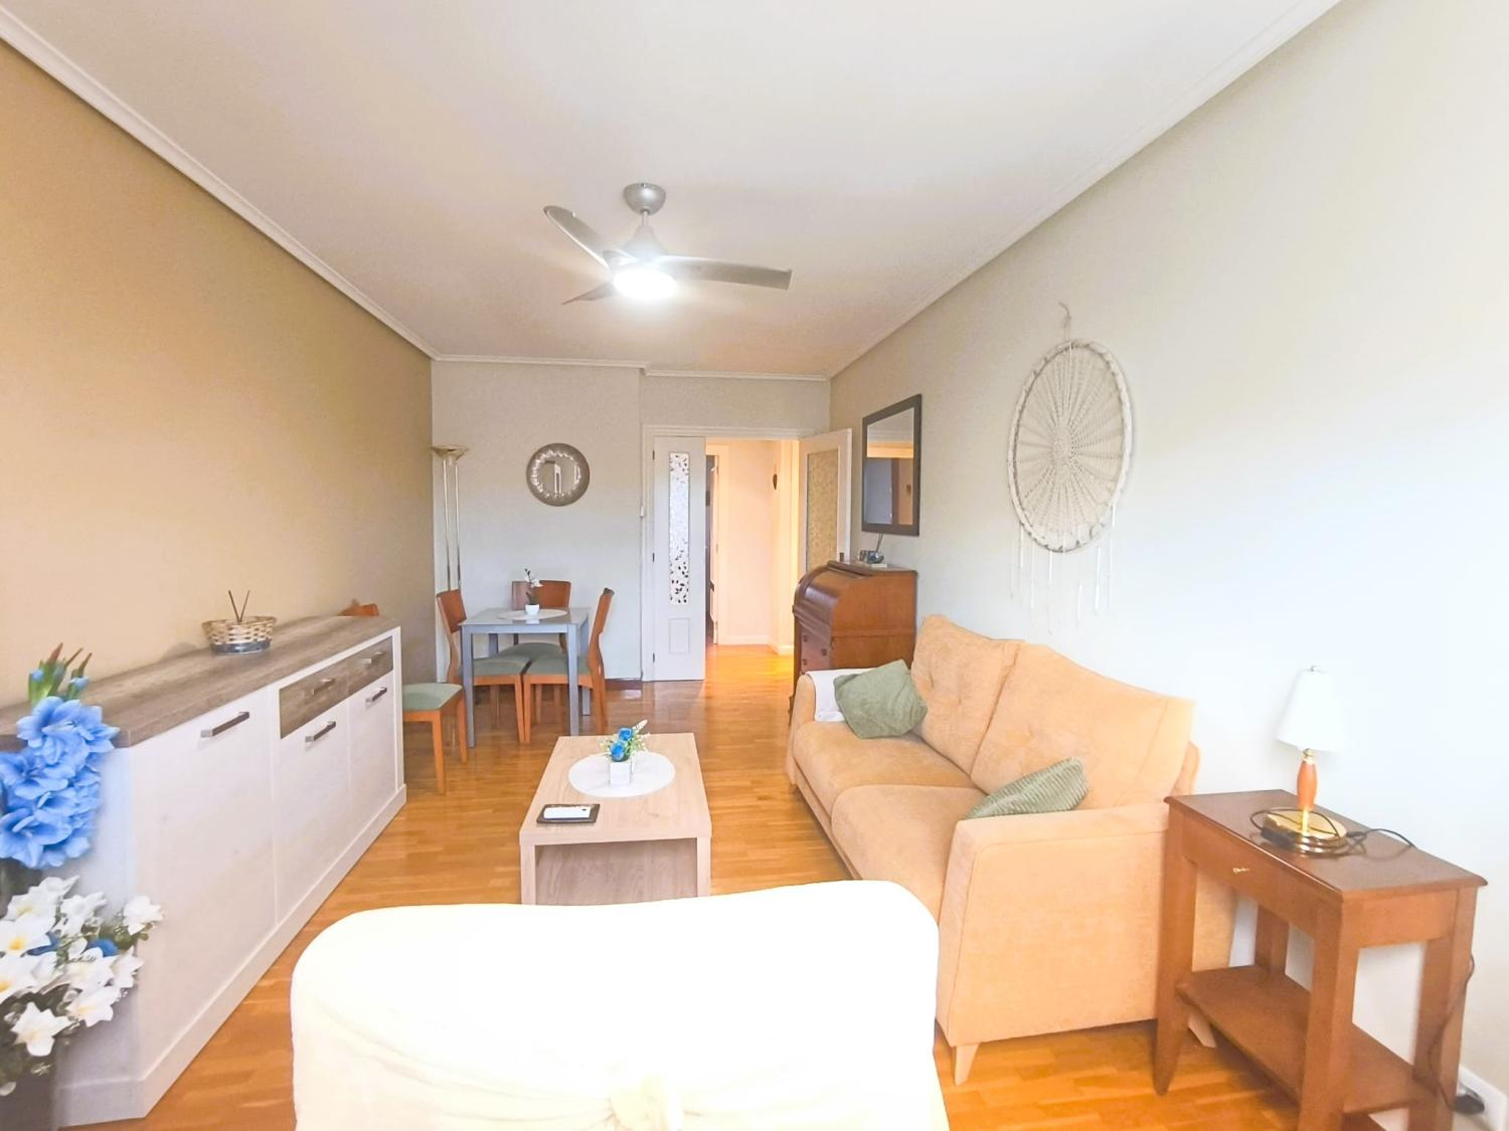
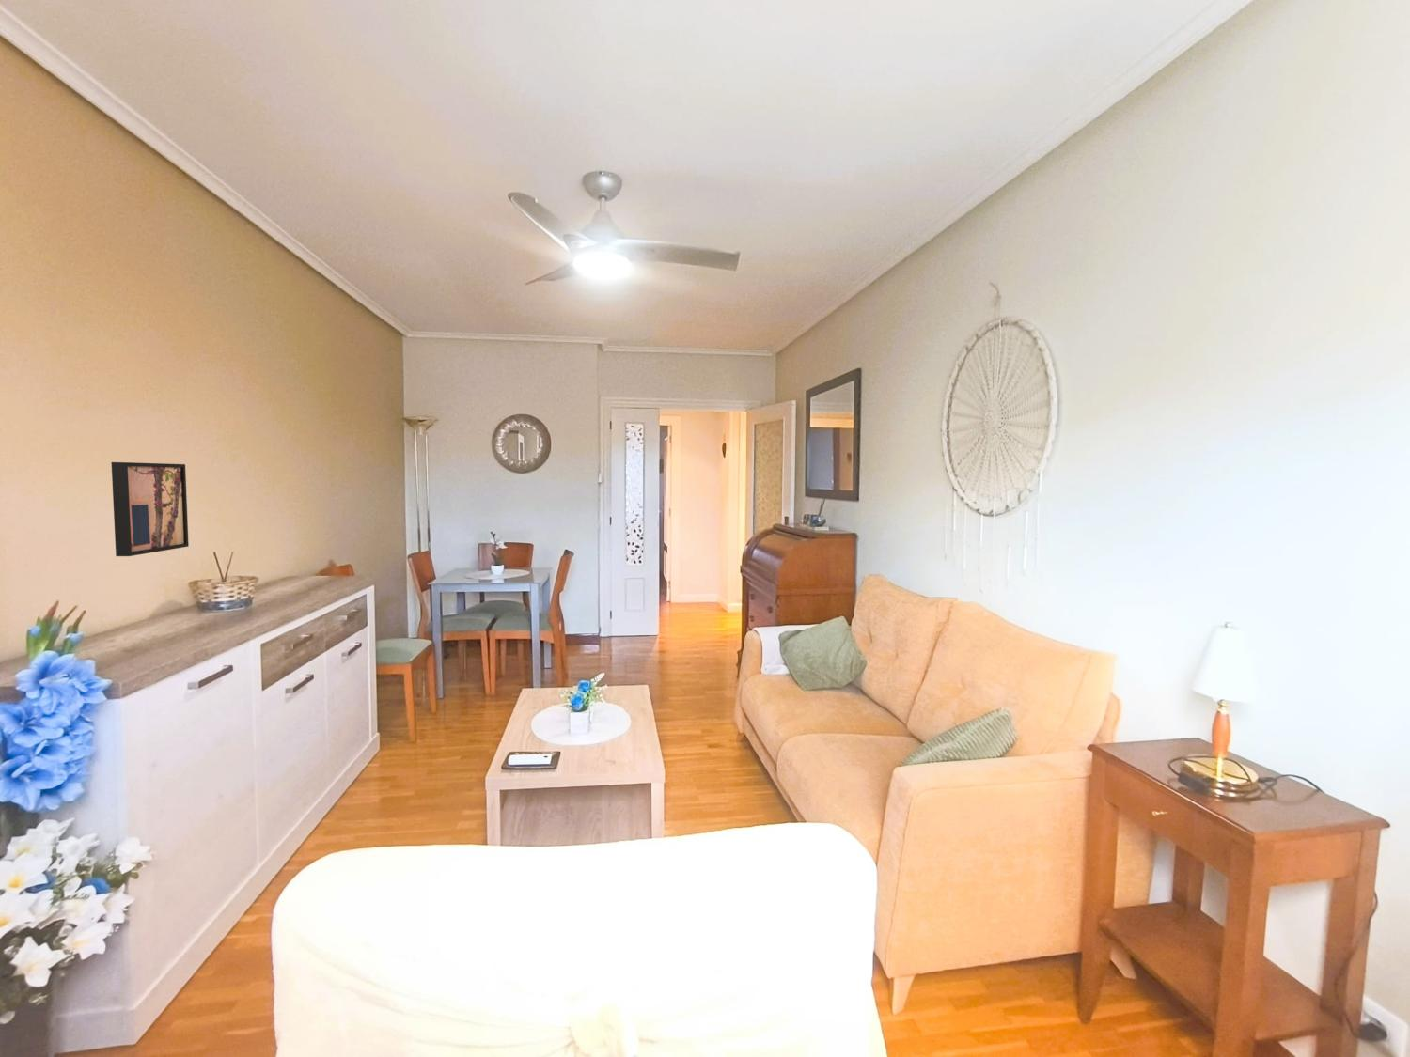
+ wall art [111,461,190,557]
